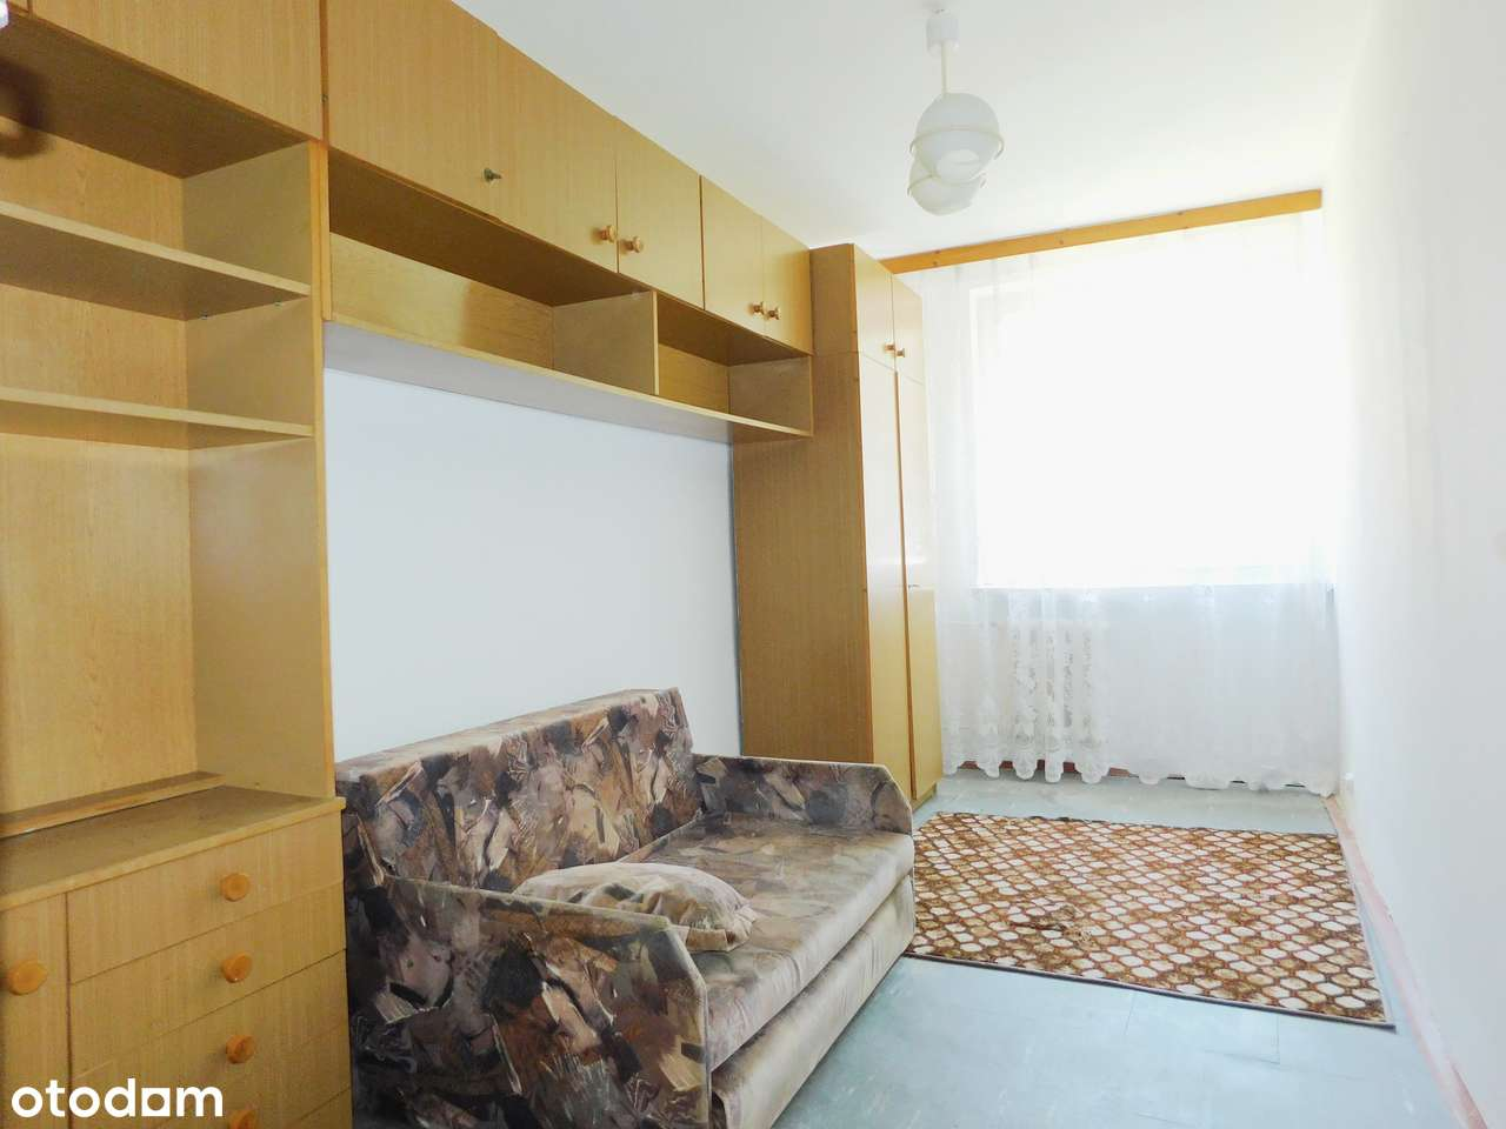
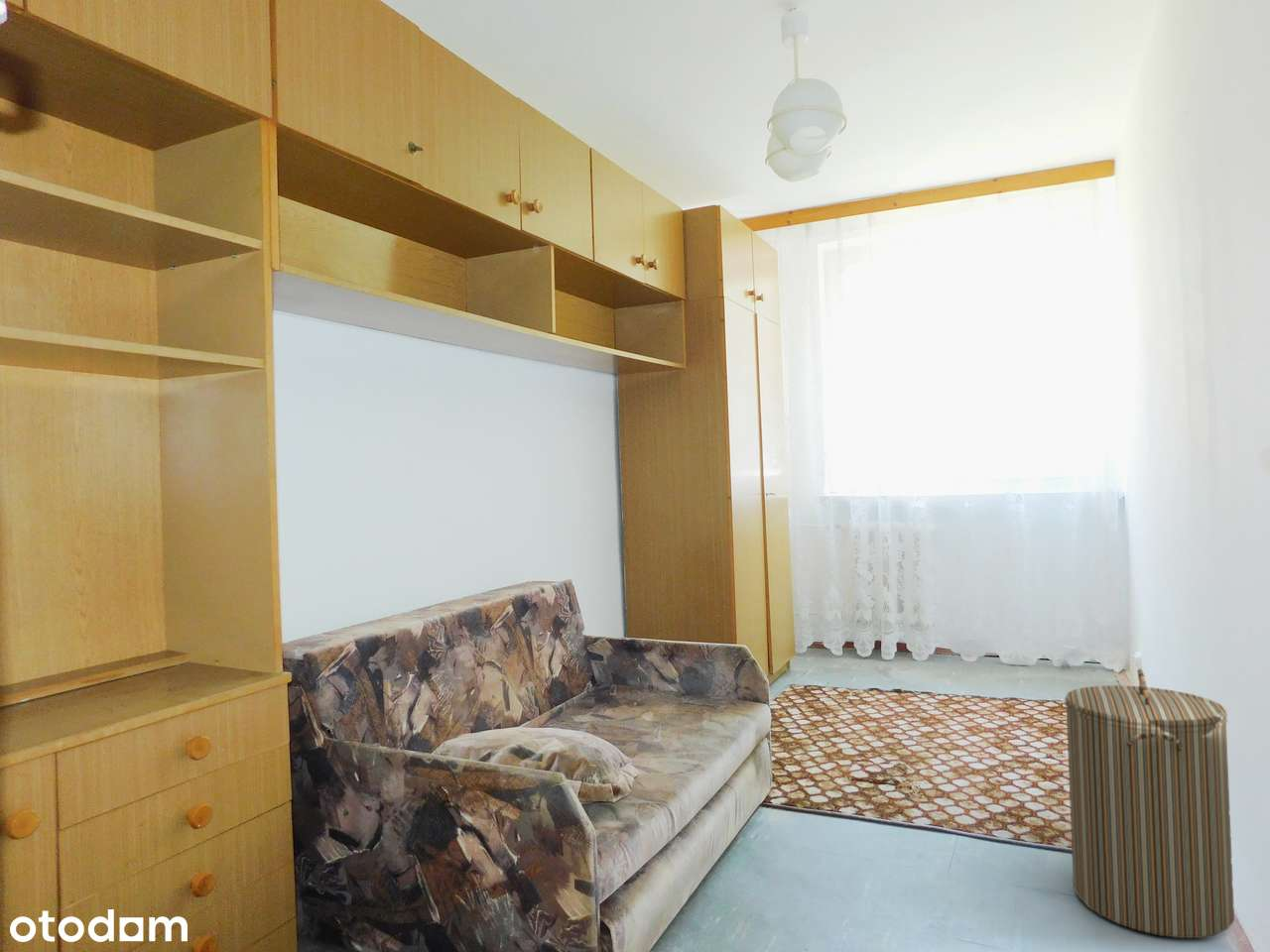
+ laundry hamper [1064,667,1235,939]
